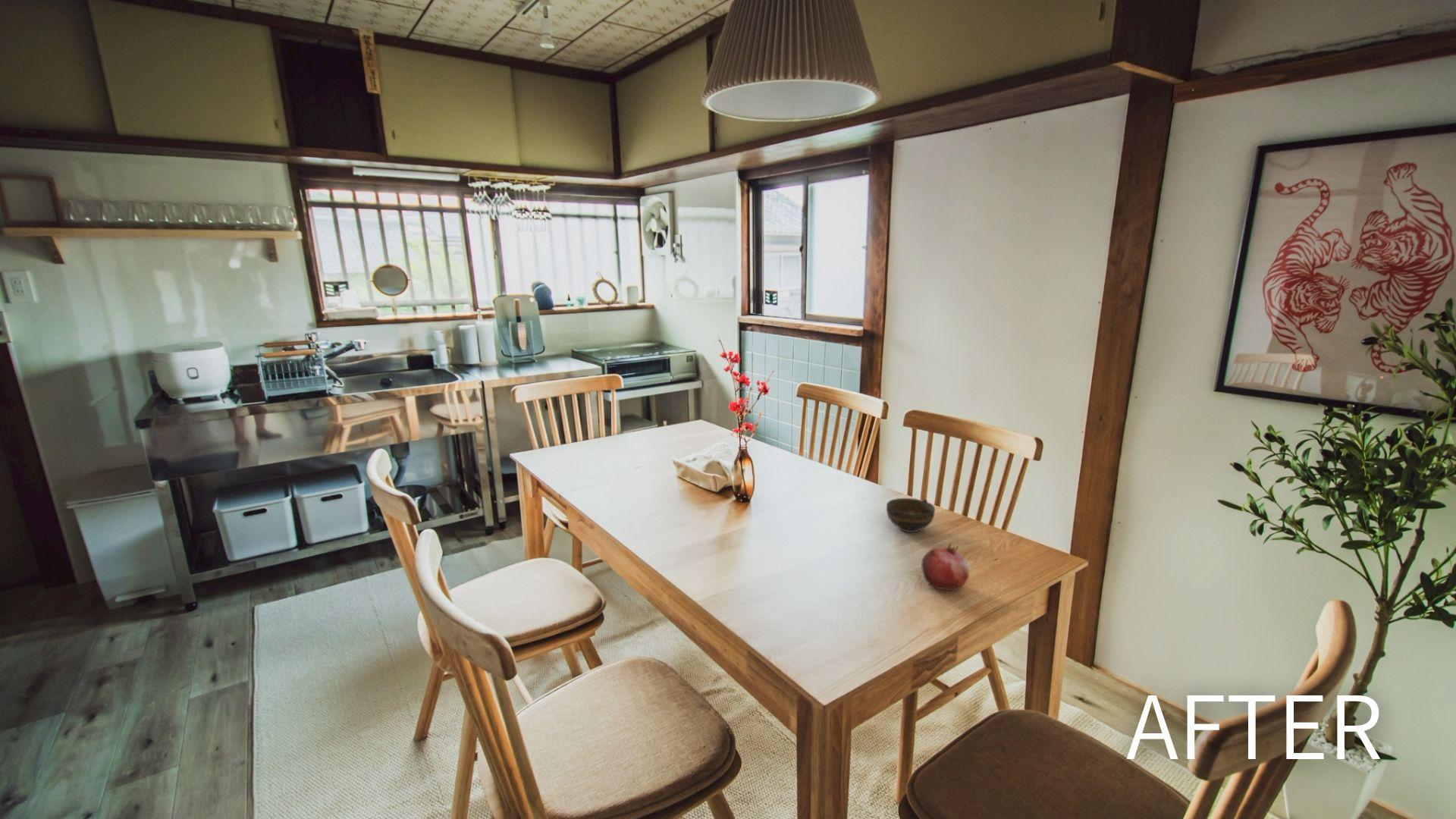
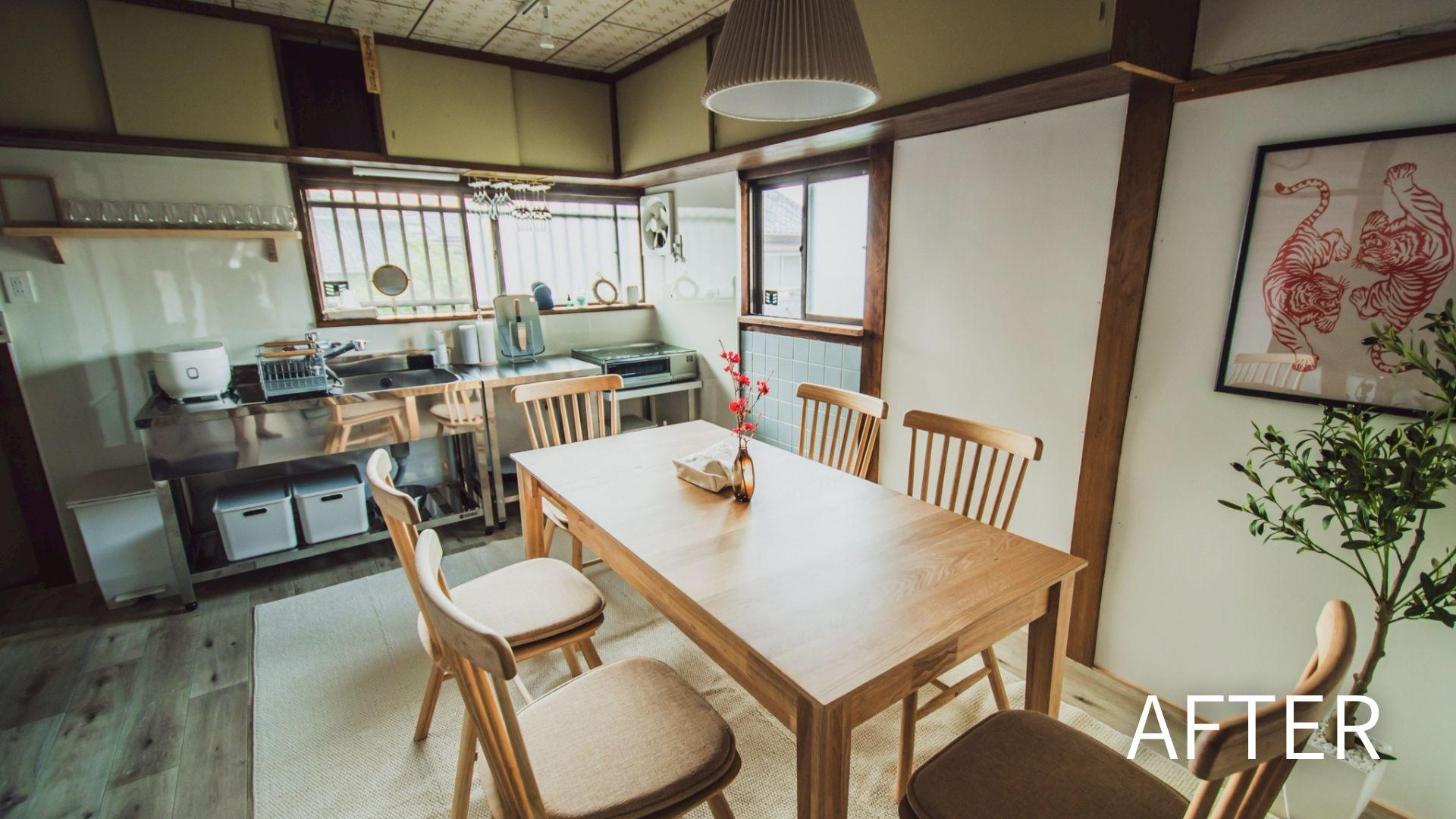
- cup [886,497,936,533]
- fruit [921,542,970,591]
